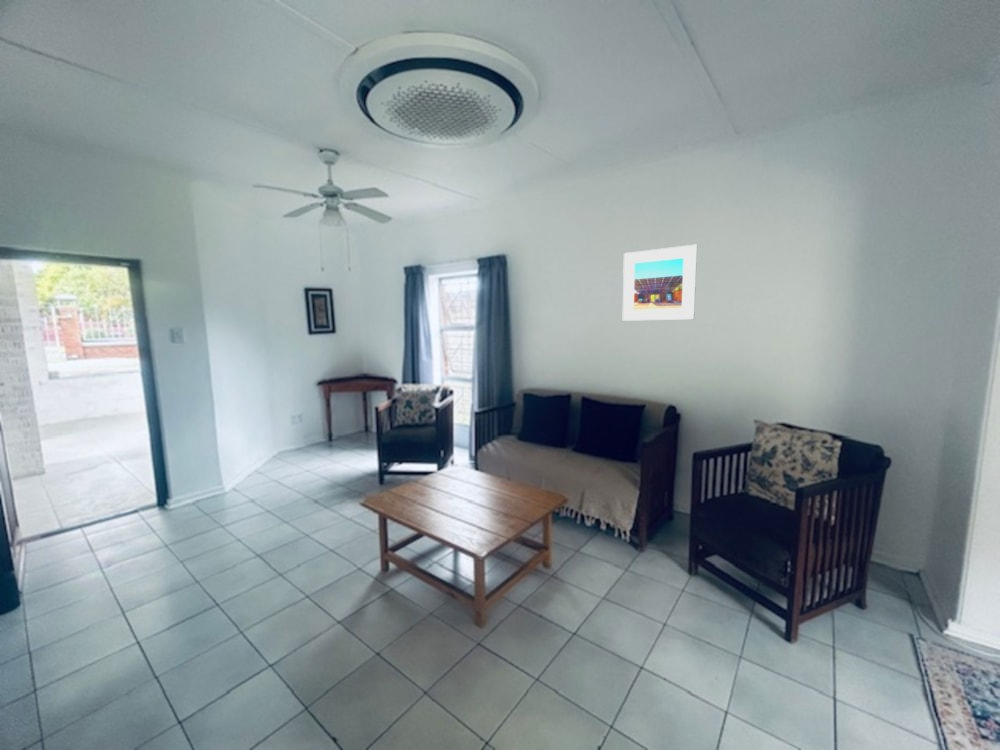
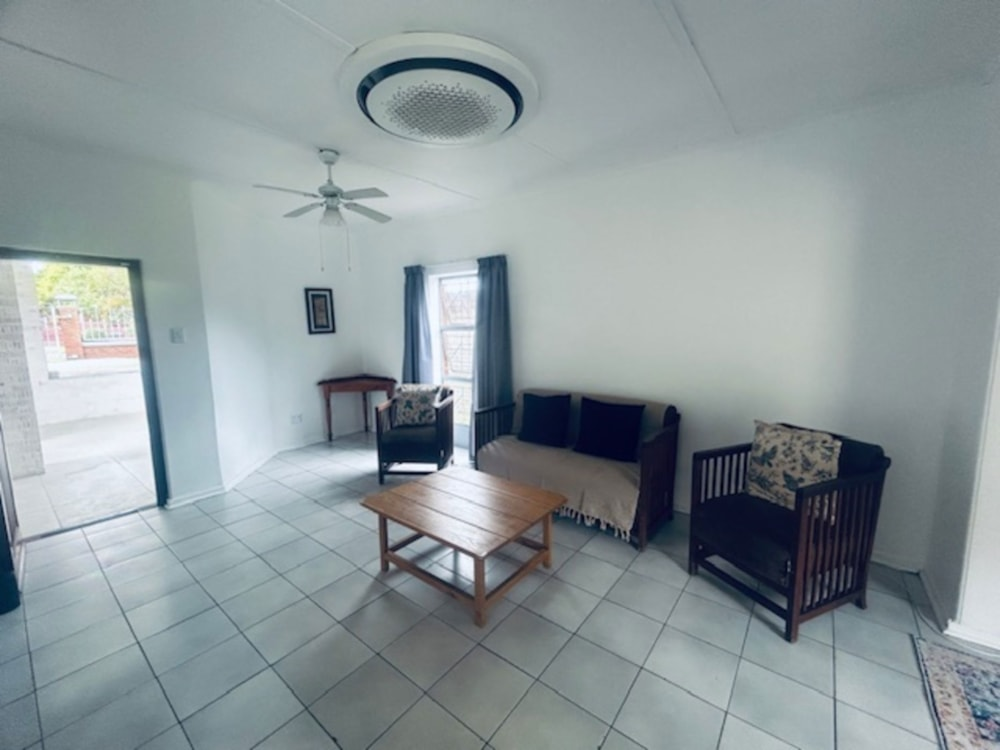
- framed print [622,244,698,322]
